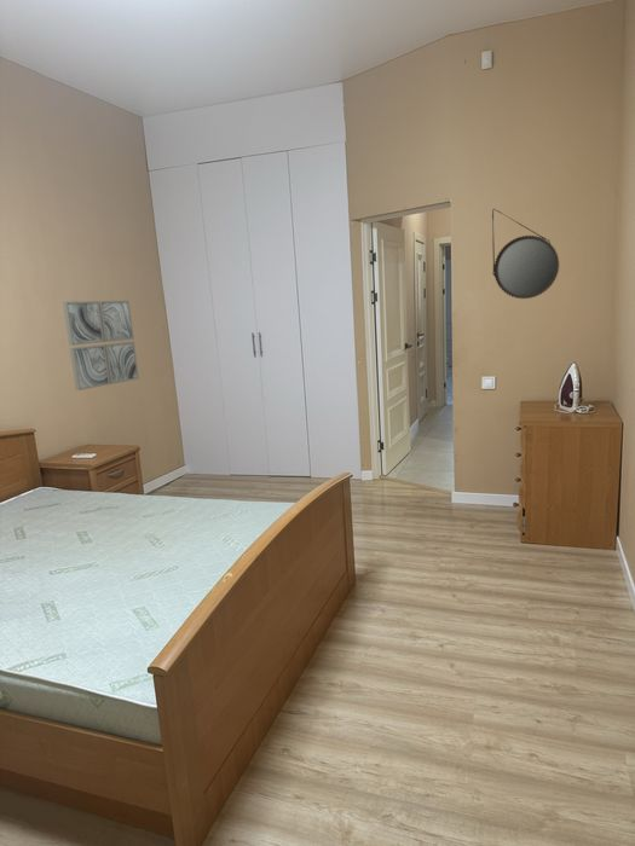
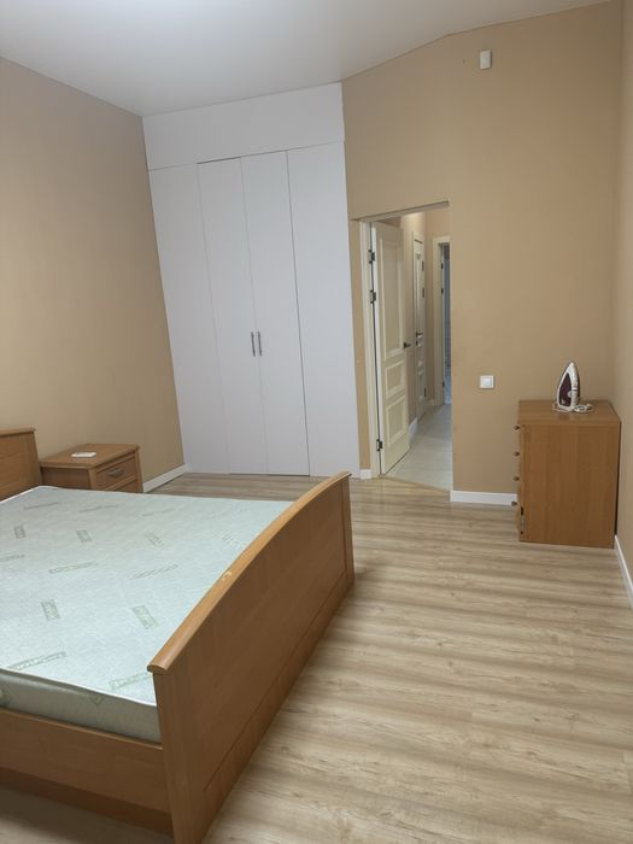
- home mirror [491,208,560,300]
- wall art [62,300,140,392]
